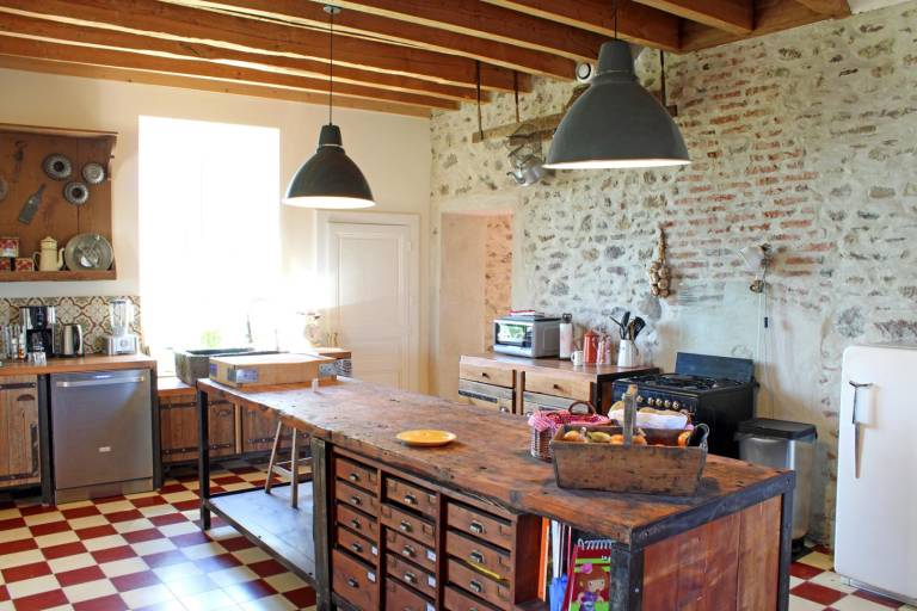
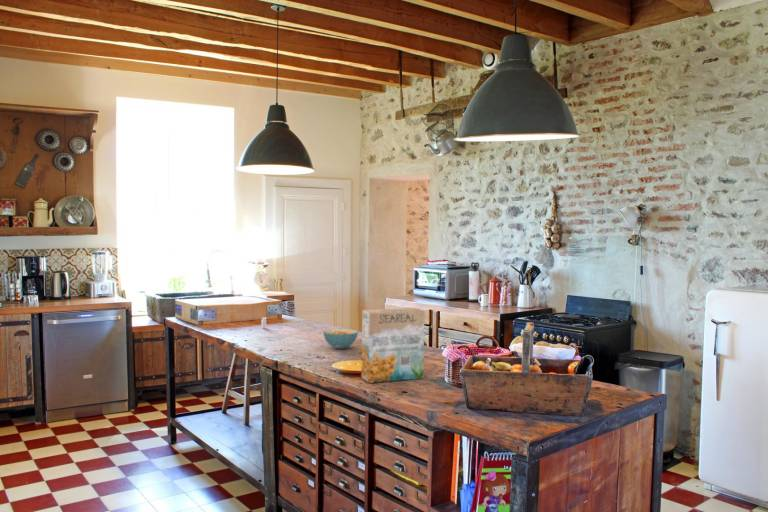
+ cereal box [361,307,426,384]
+ cereal bowl [323,328,359,350]
